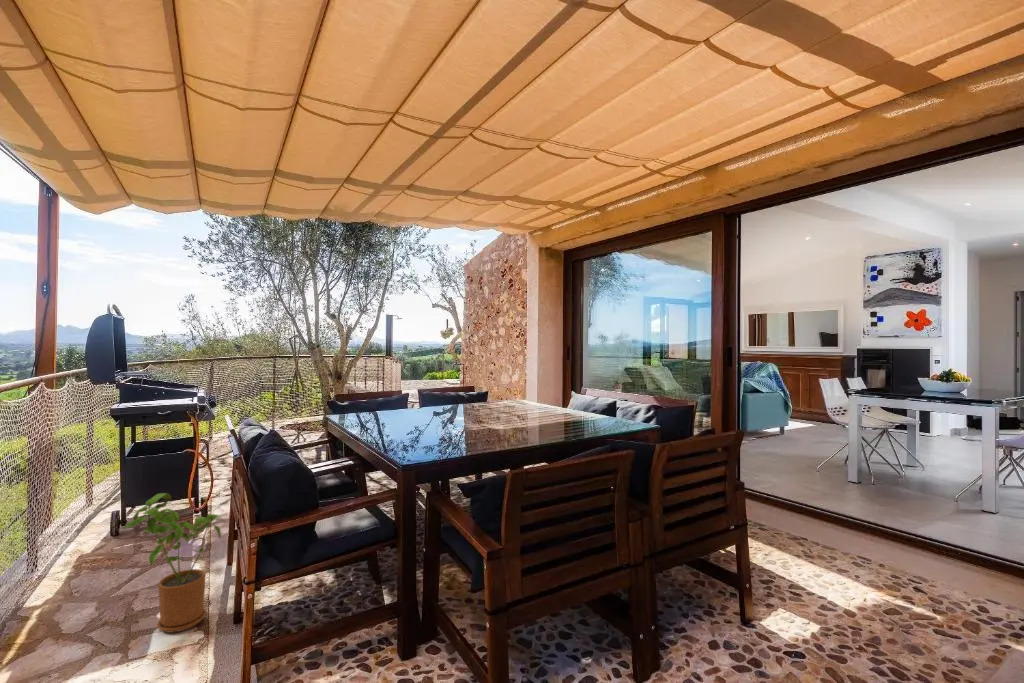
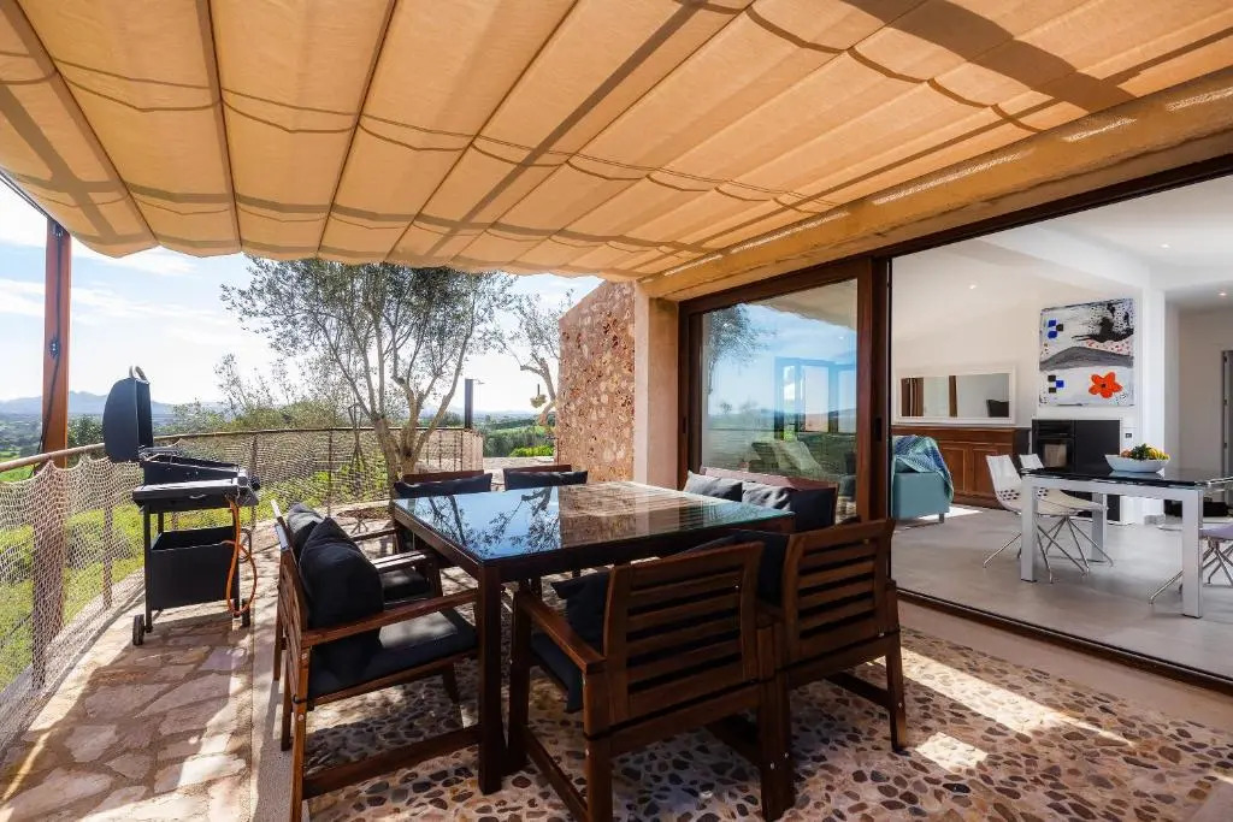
- house plant [124,492,222,634]
